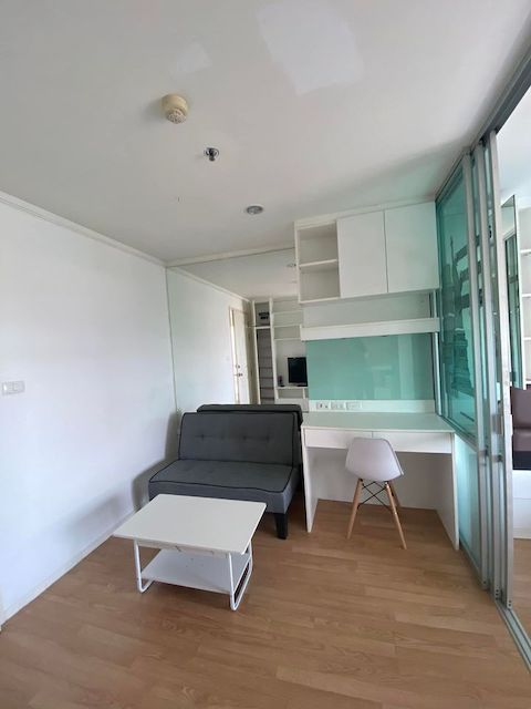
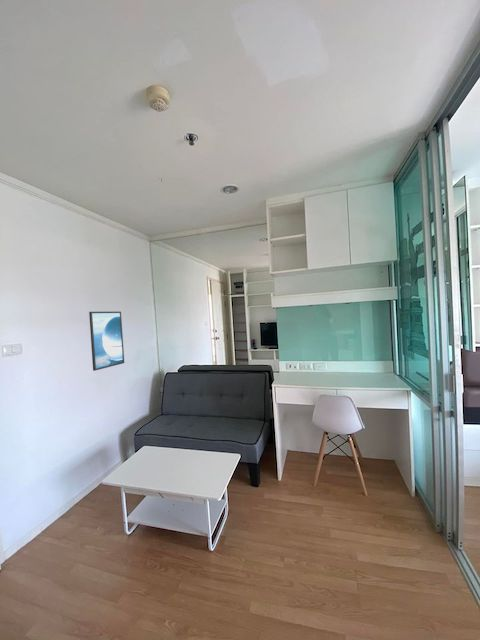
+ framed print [88,311,125,372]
